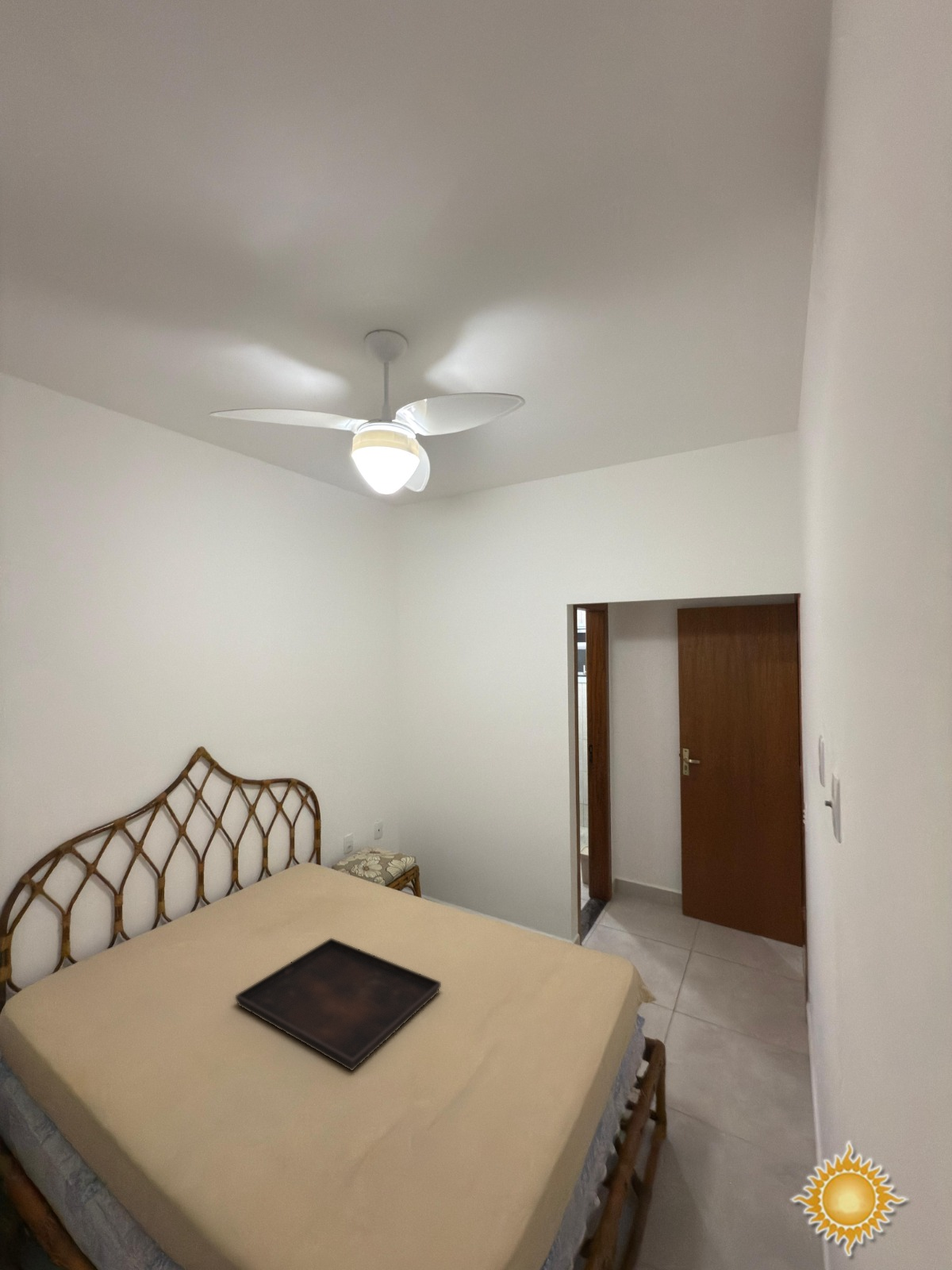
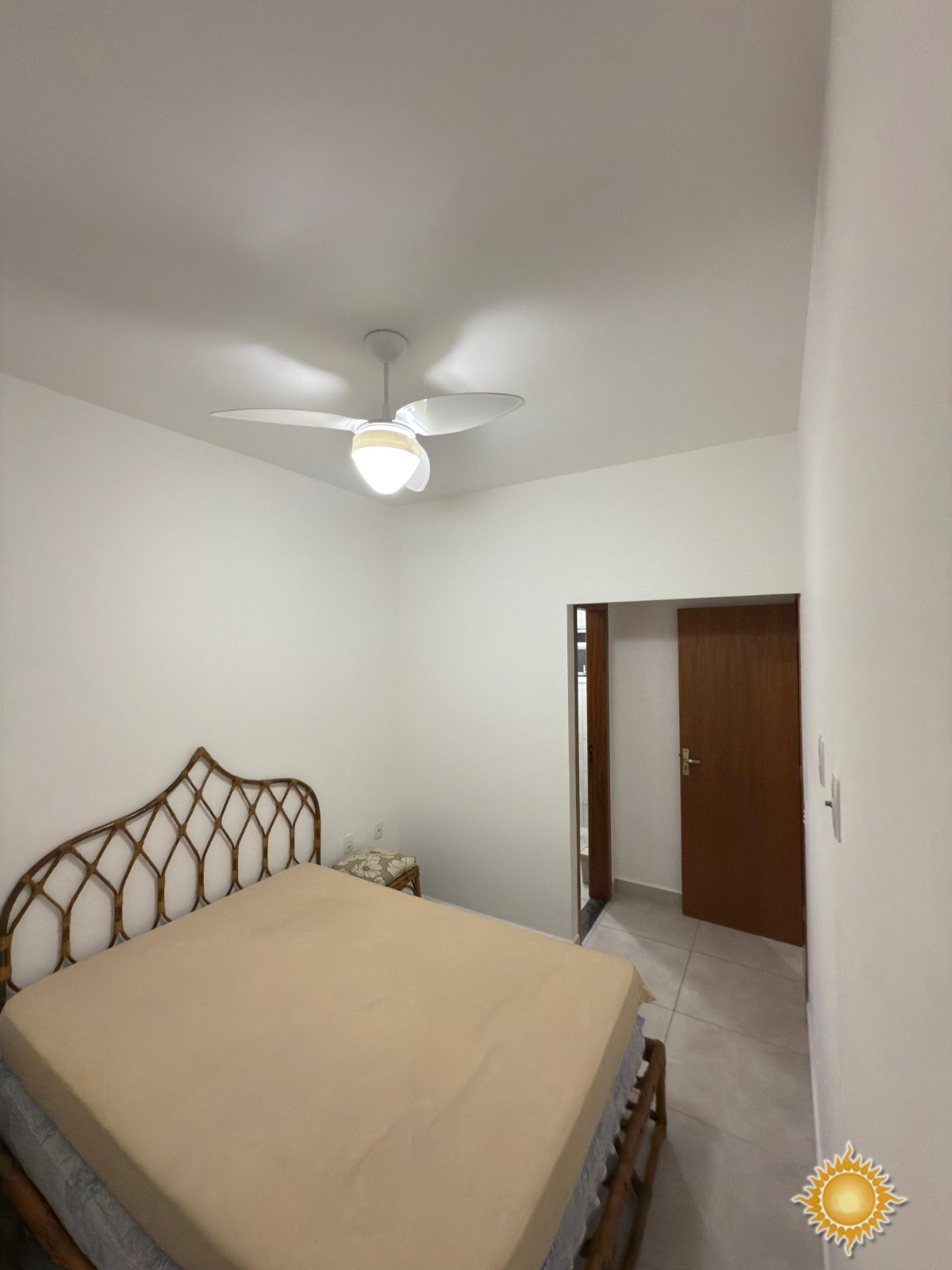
- serving tray [235,937,442,1072]
